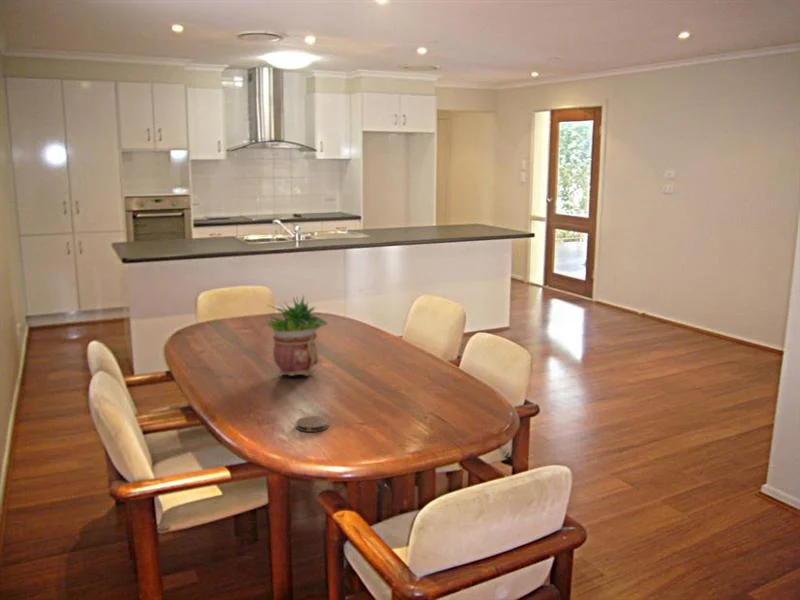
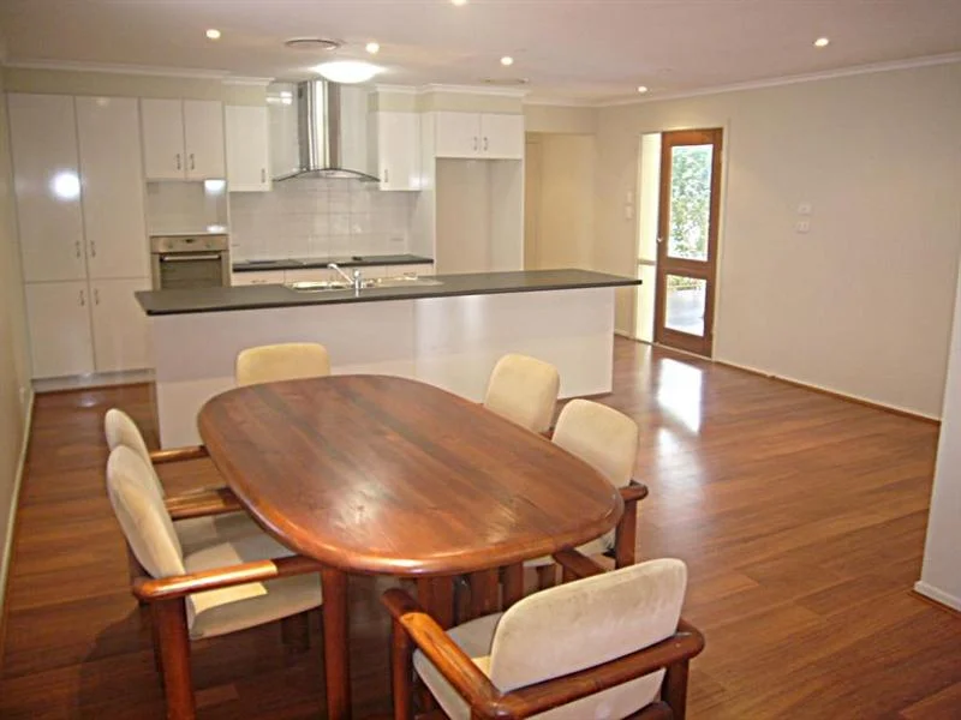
- coaster [295,415,330,433]
- potted plant [265,293,329,378]
